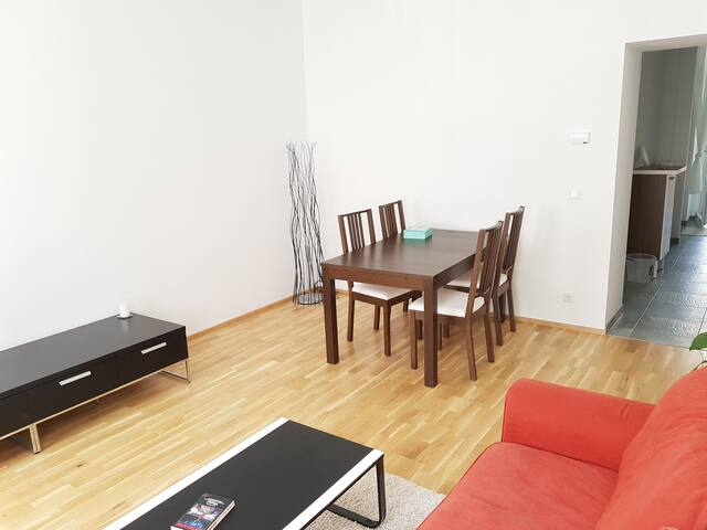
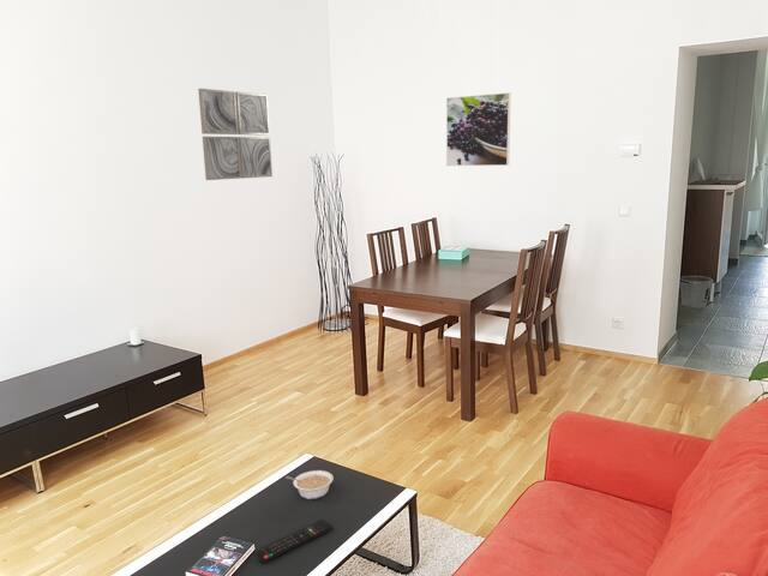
+ wall art [197,88,274,181]
+ remote control [254,518,334,564]
+ legume [284,469,335,500]
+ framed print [445,91,512,167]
